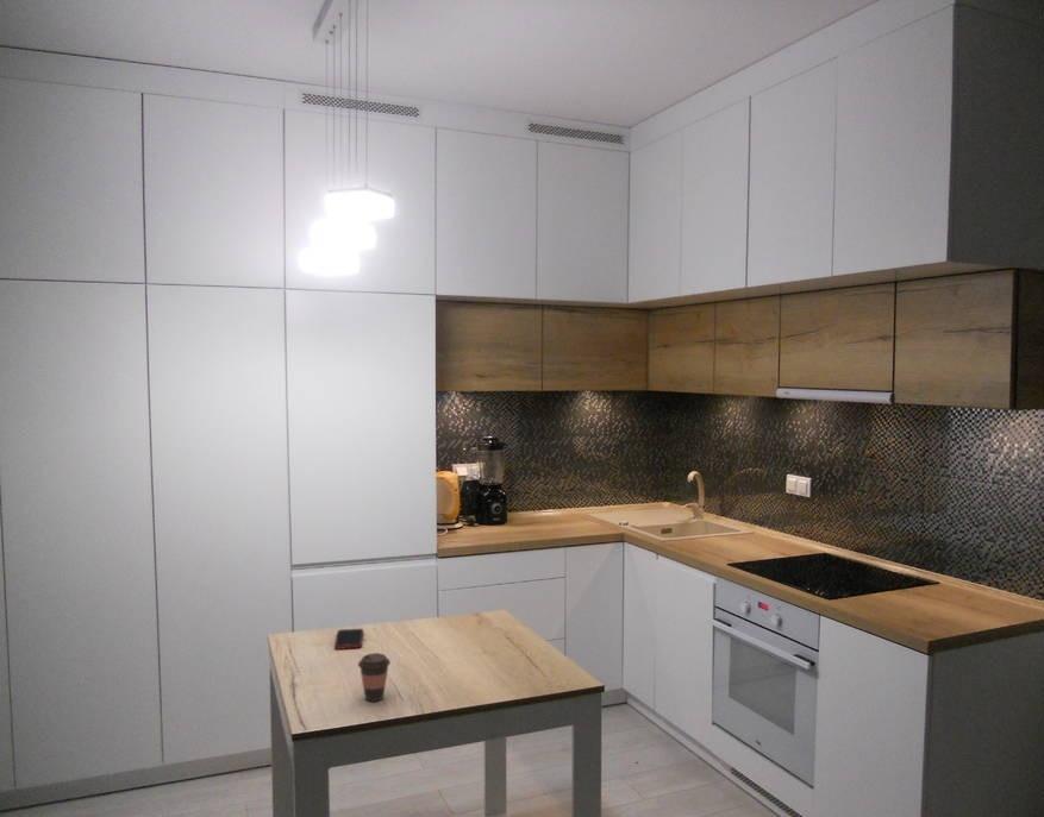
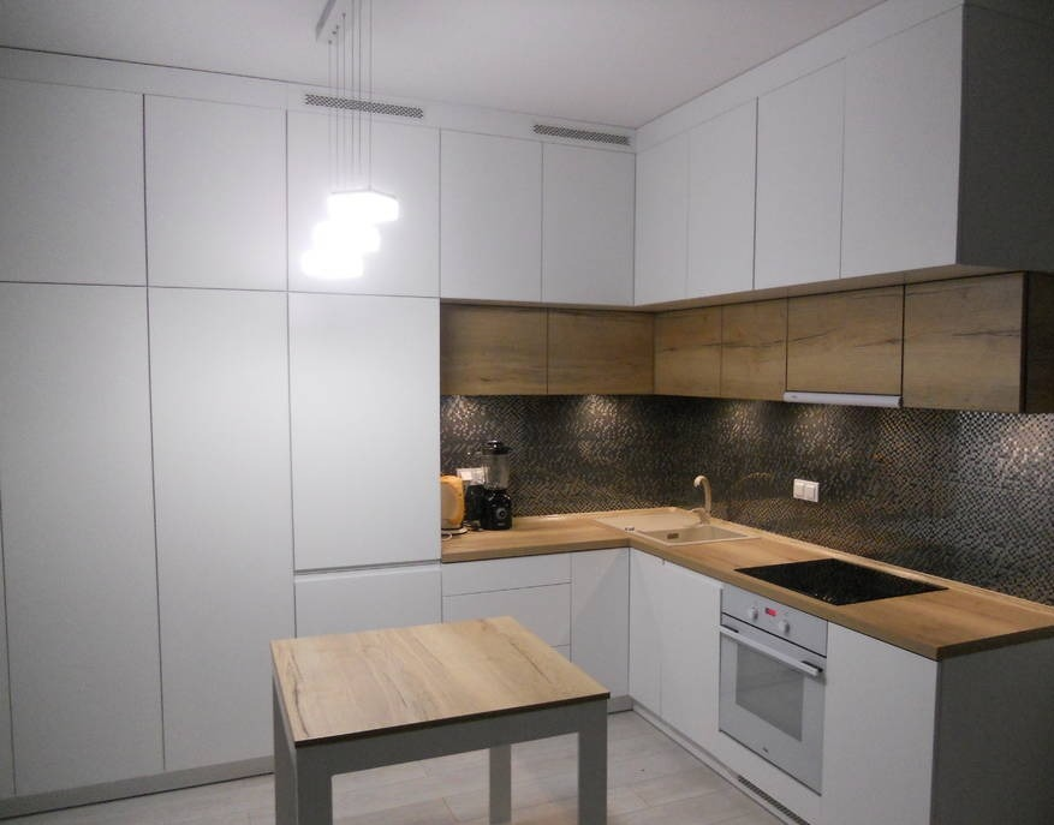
- coffee cup [357,652,392,703]
- cell phone [333,628,364,651]
